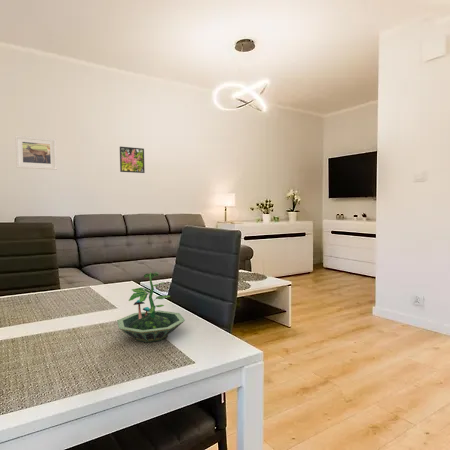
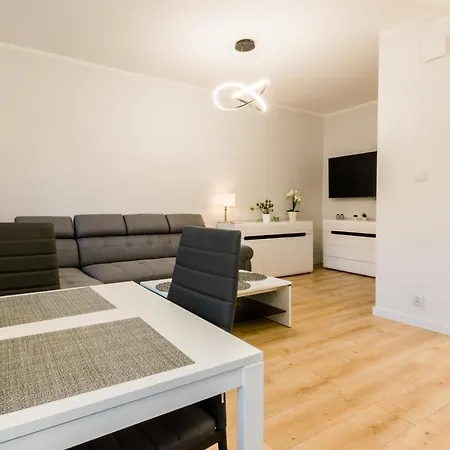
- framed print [15,135,58,171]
- terrarium [116,271,186,343]
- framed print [119,146,146,174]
